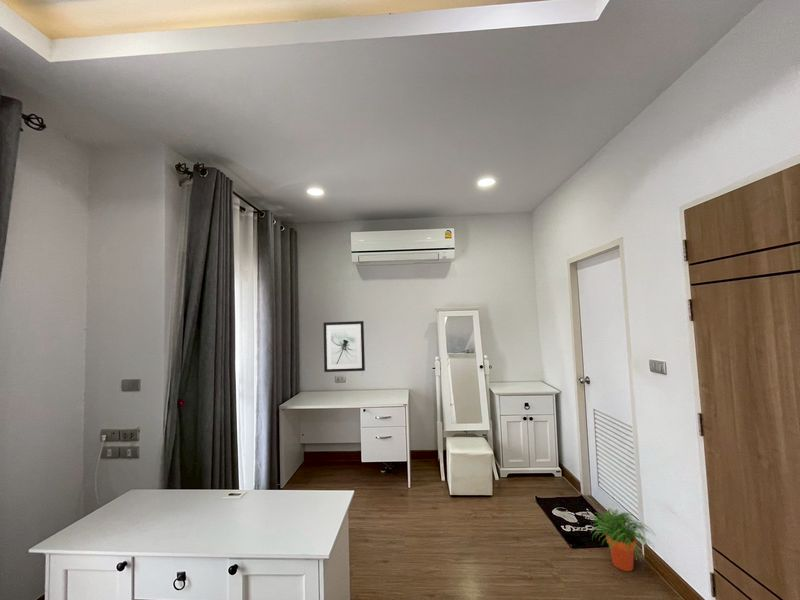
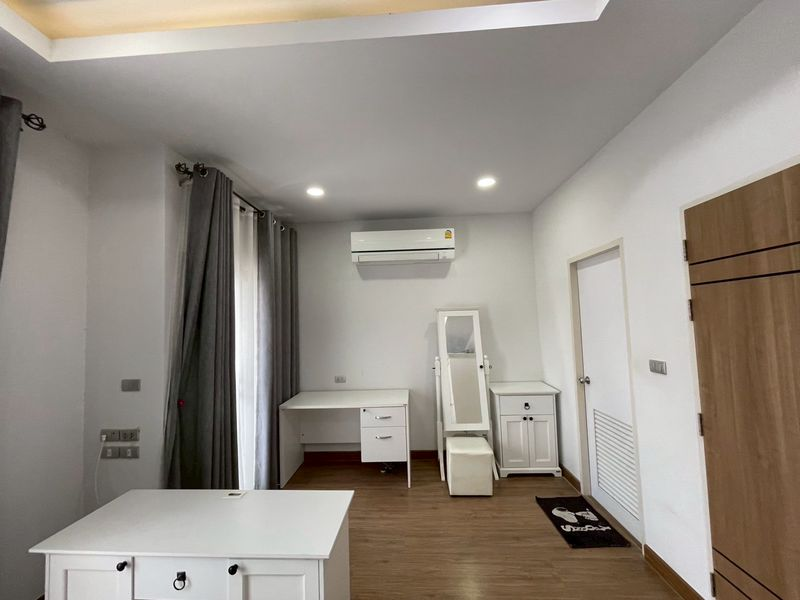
- wall art [322,320,366,373]
- potted plant [589,508,657,572]
